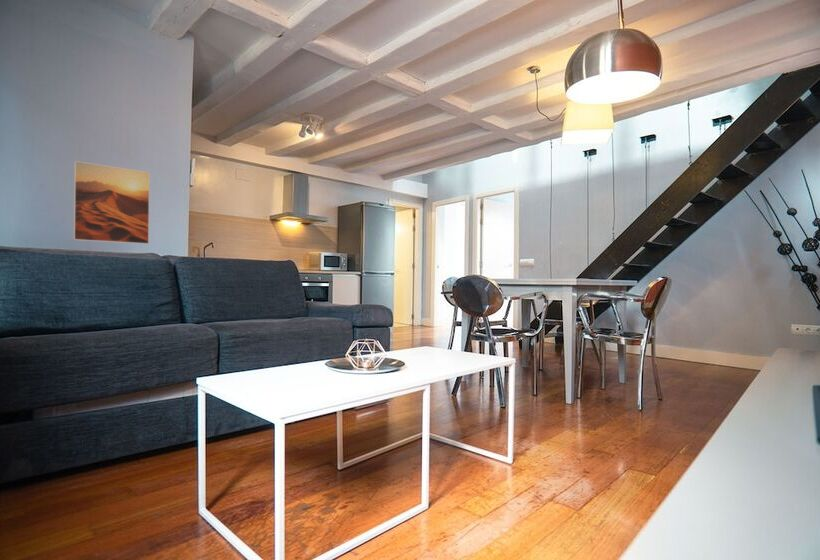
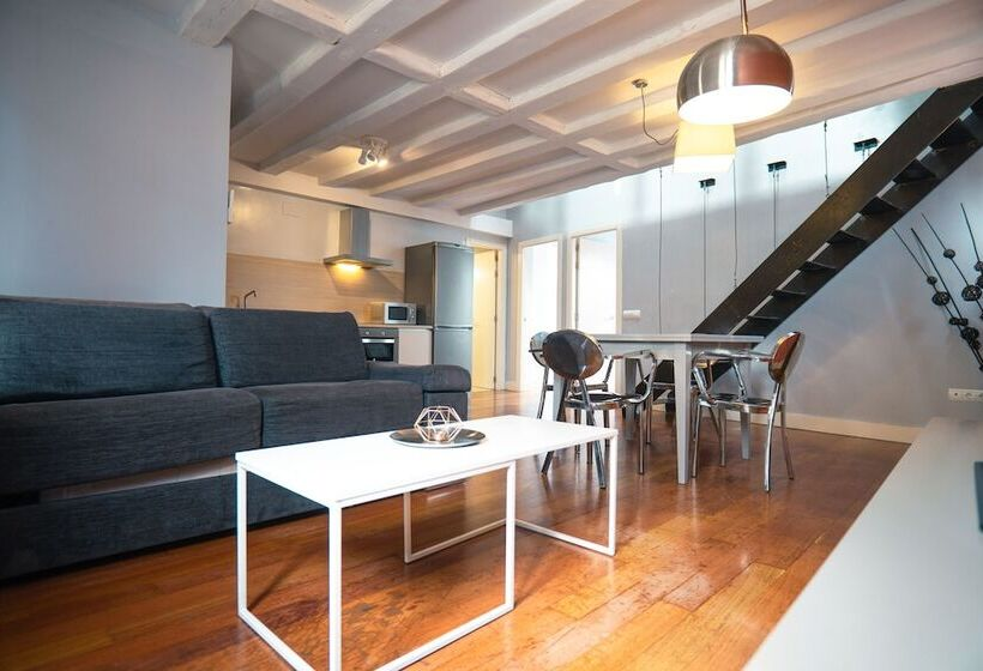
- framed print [73,160,151,245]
